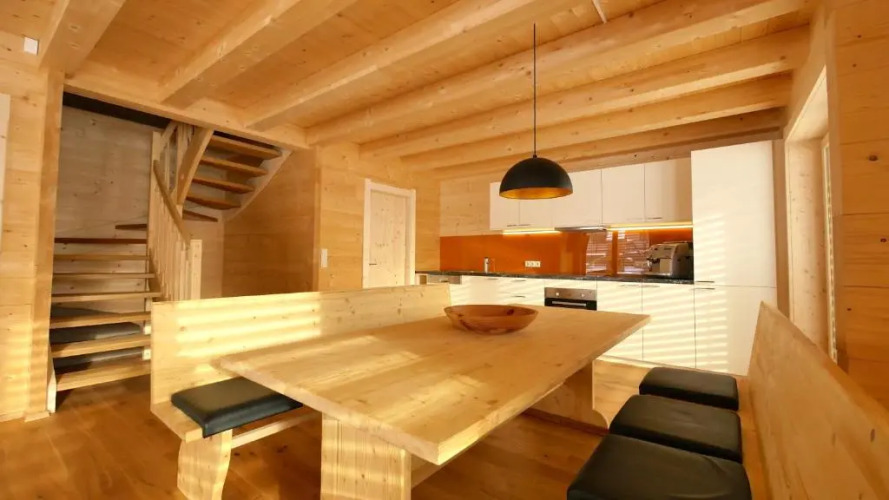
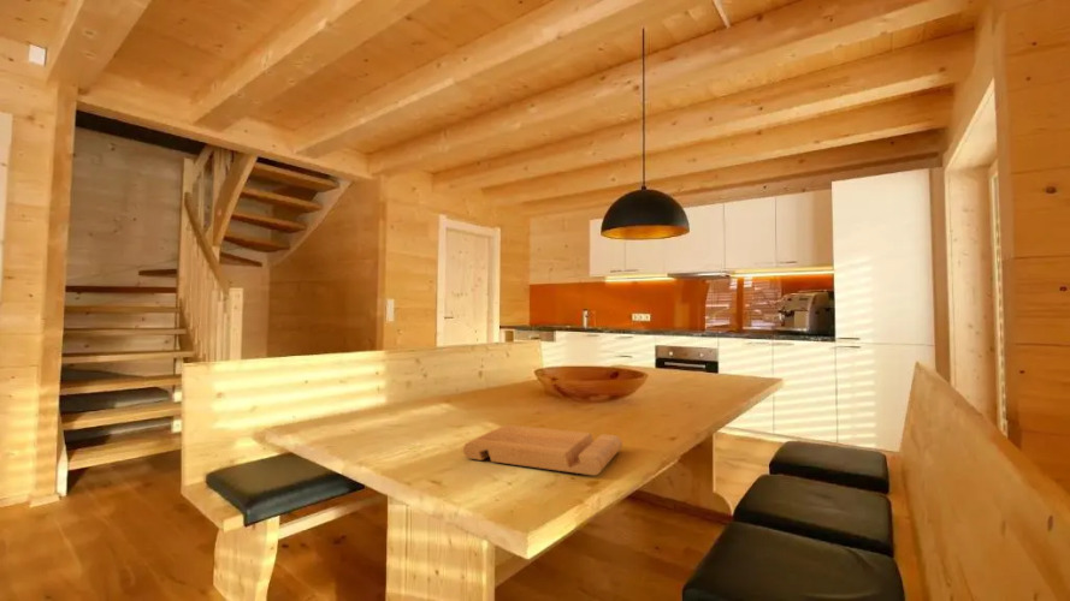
+ cutting board [462,423,623,476]
